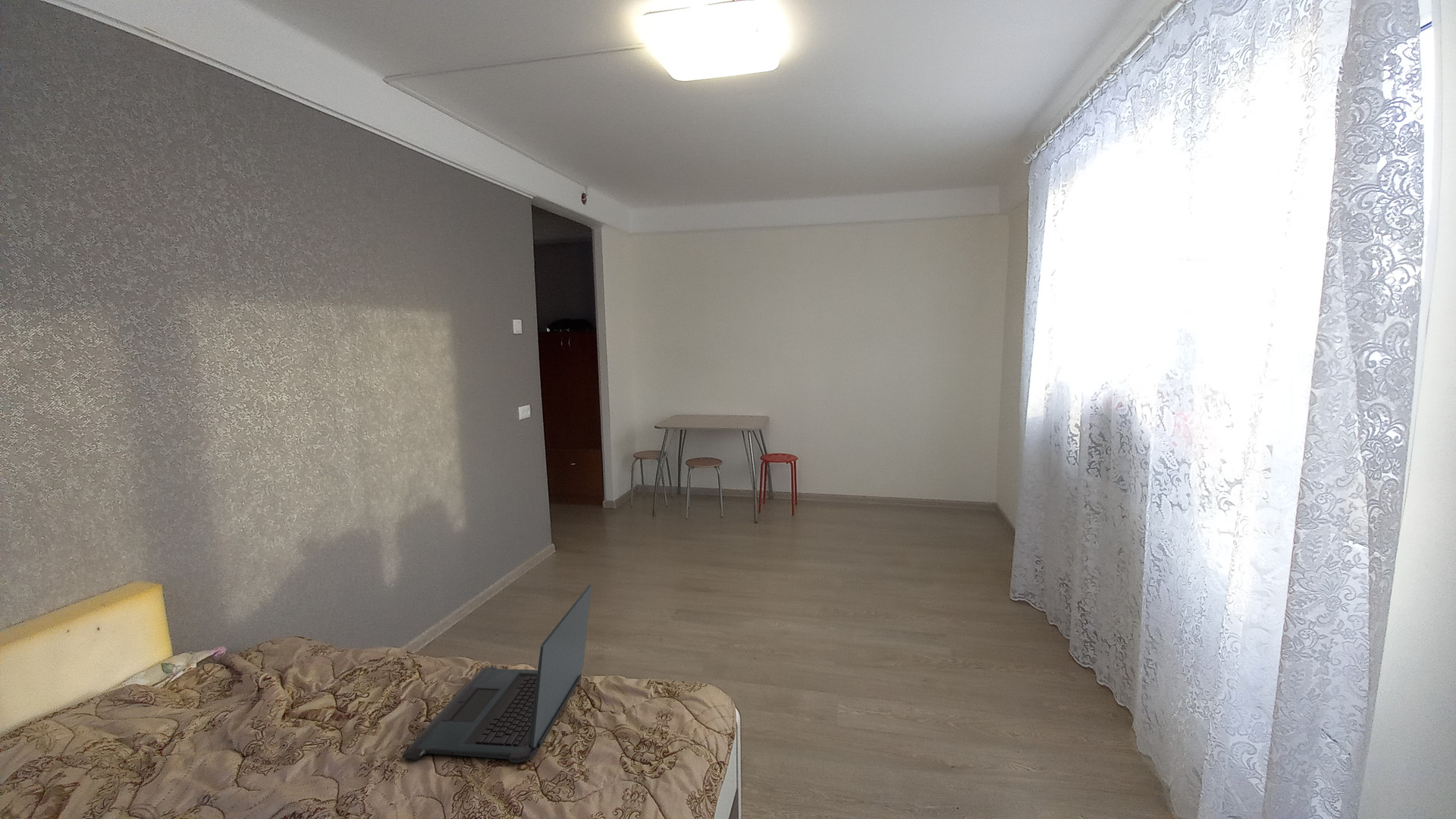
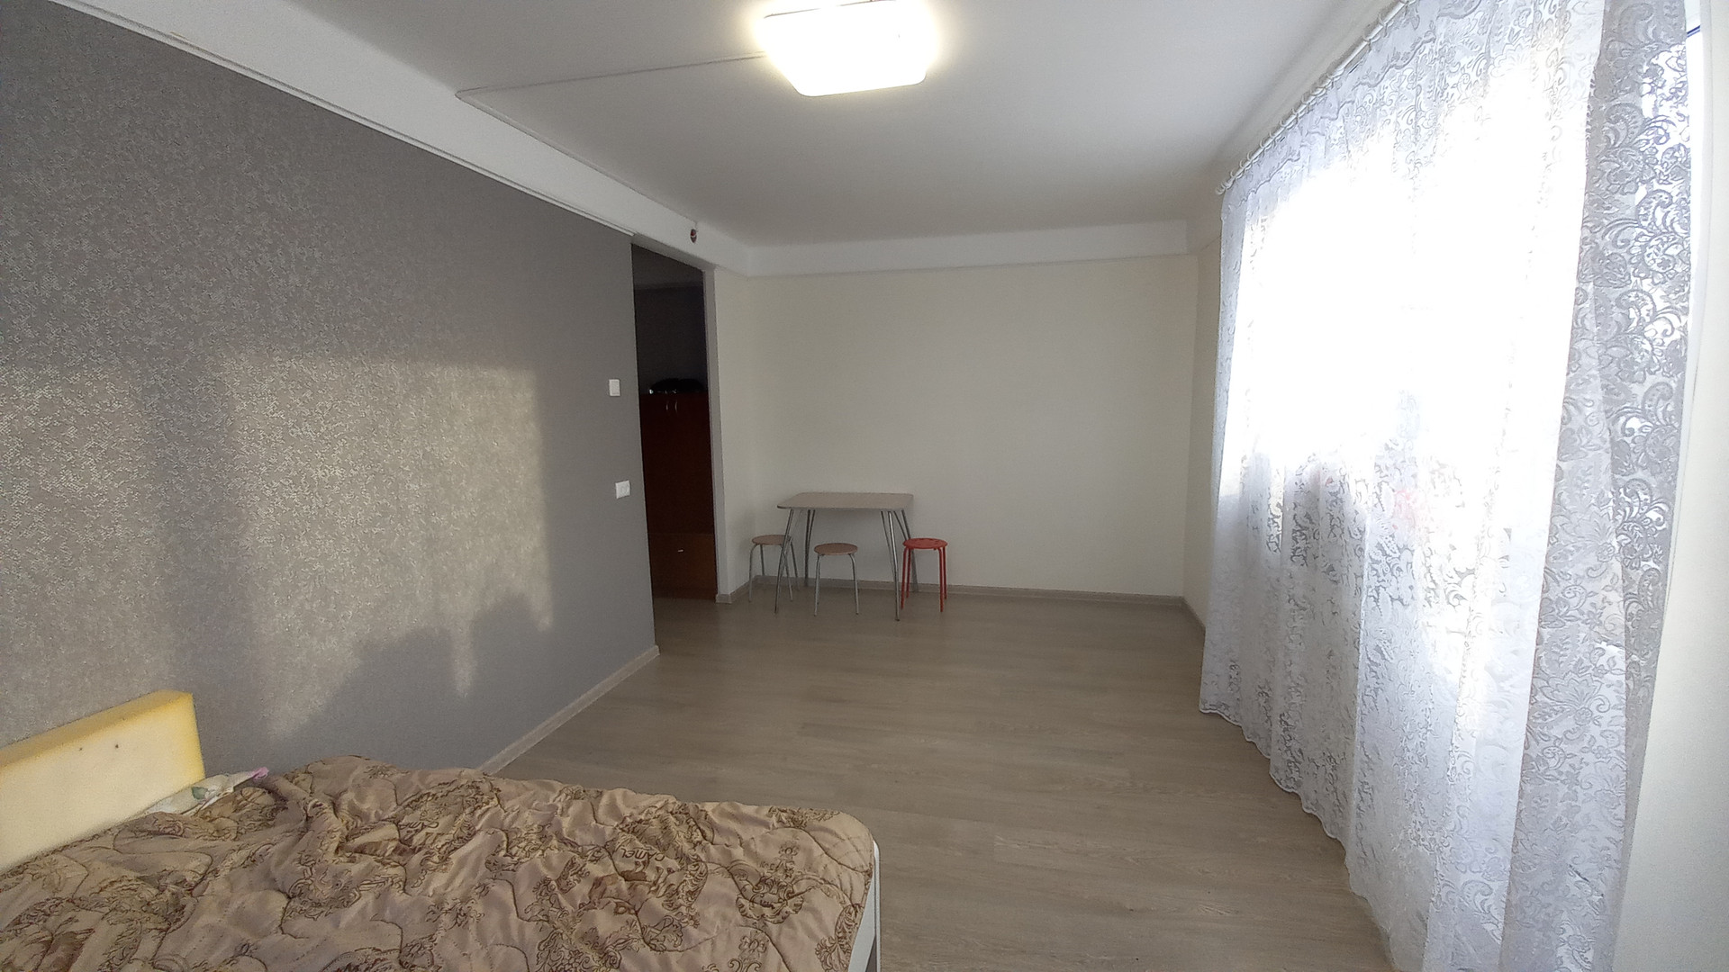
- laptop [402,583,592,764]
